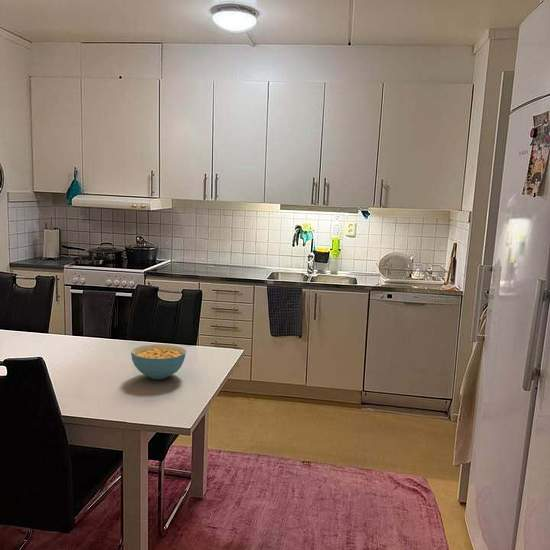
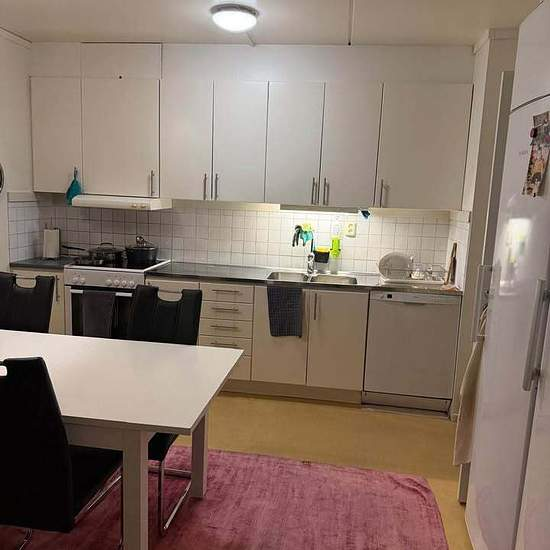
- cereal bowl [130,343,187,380]
